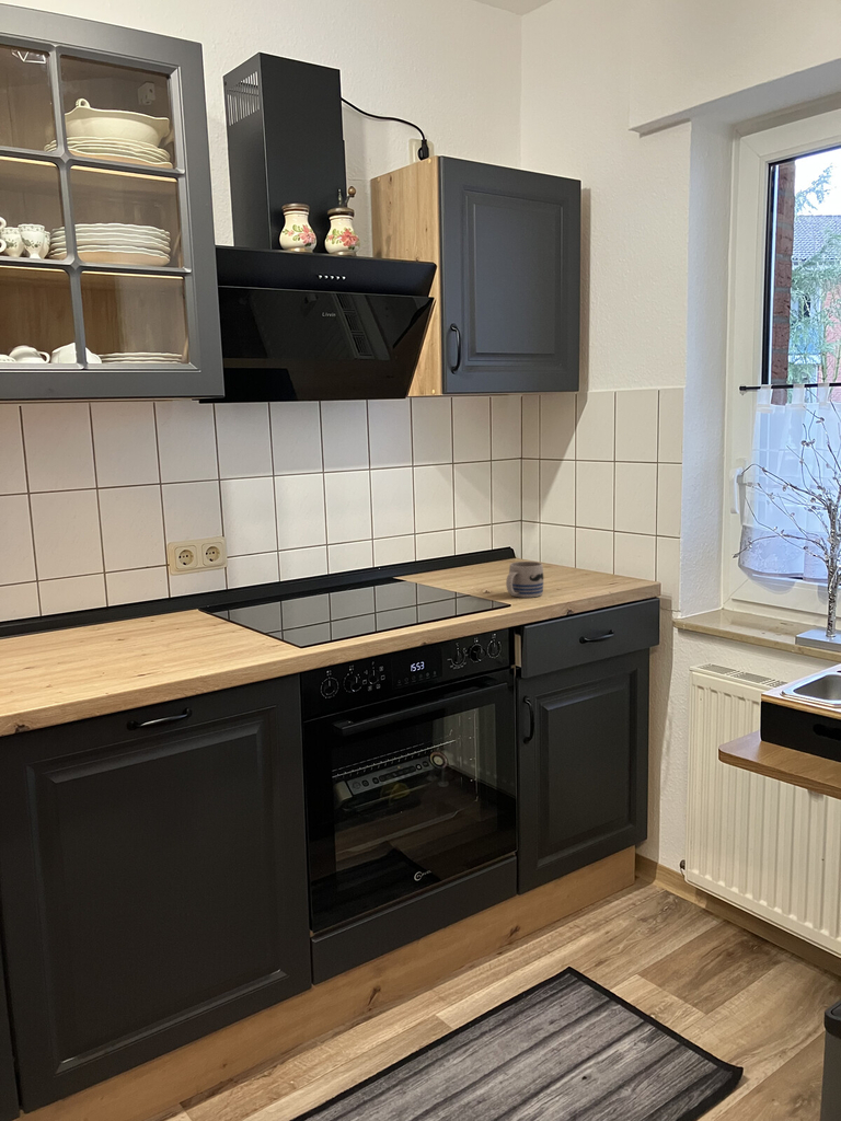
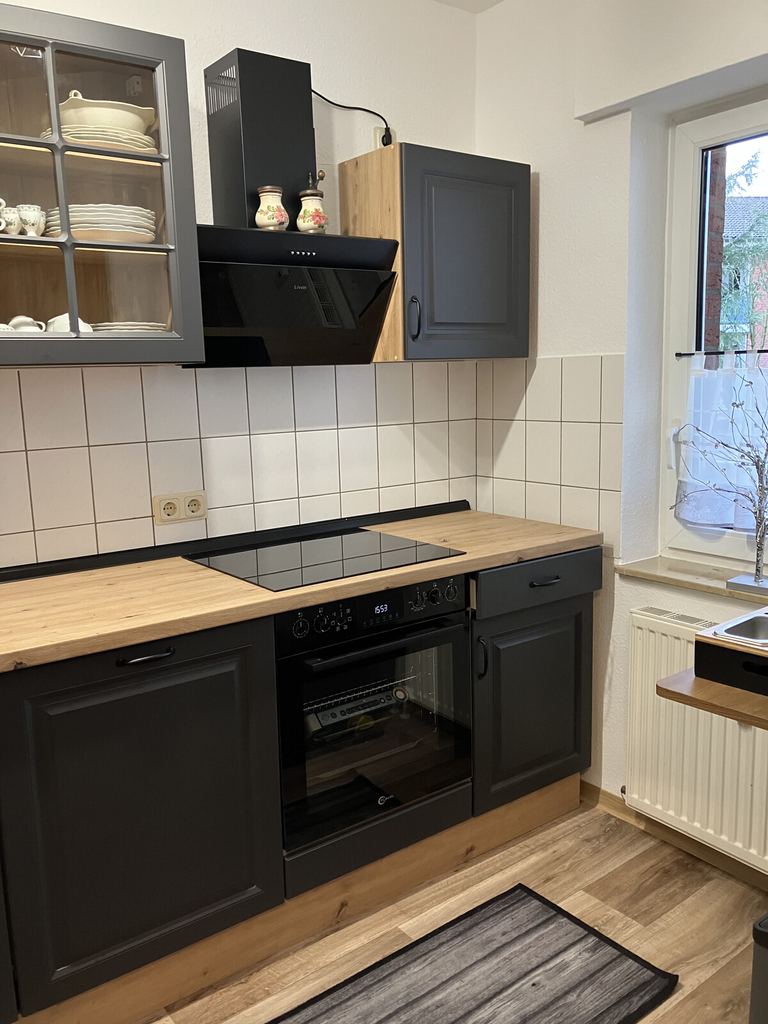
- mug [505,560,545,599]
